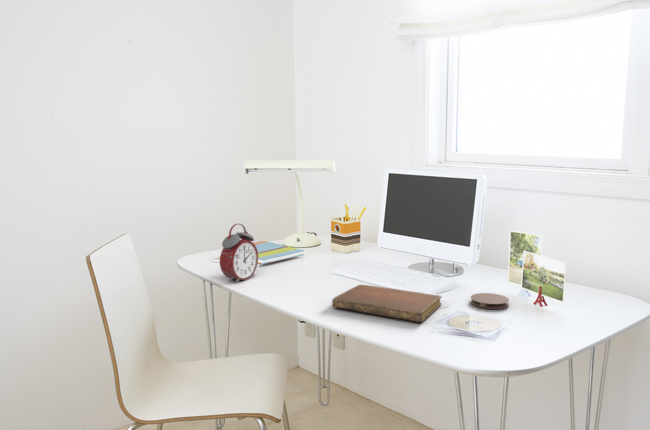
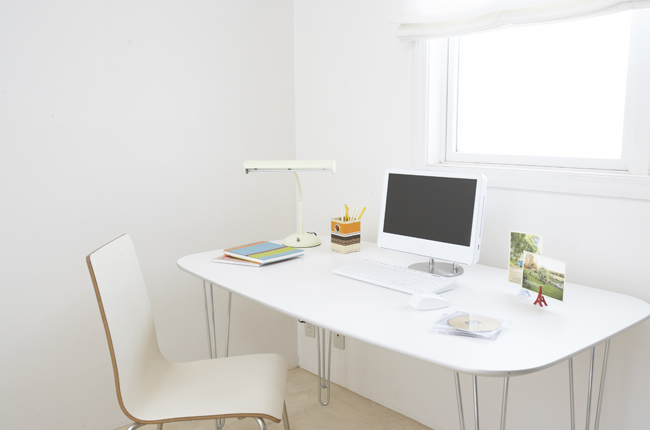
- notebook [331,284,442,323]
- alarm clock [219,223,259,284]
- coaster [470,292,510,310]
